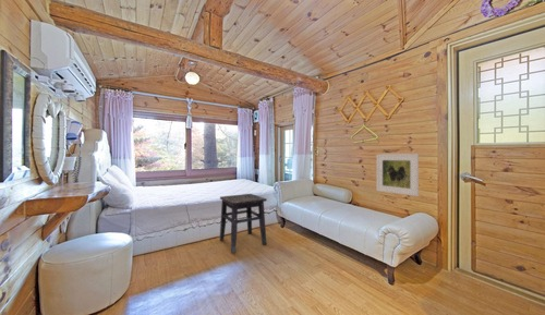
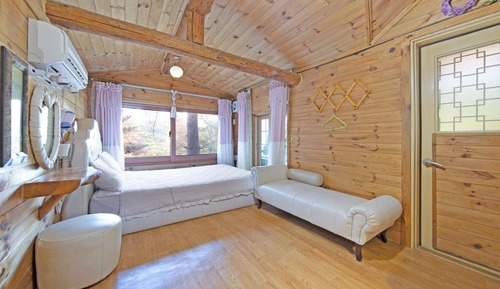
- side table [219,193,268,254]
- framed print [375,153,420,197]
